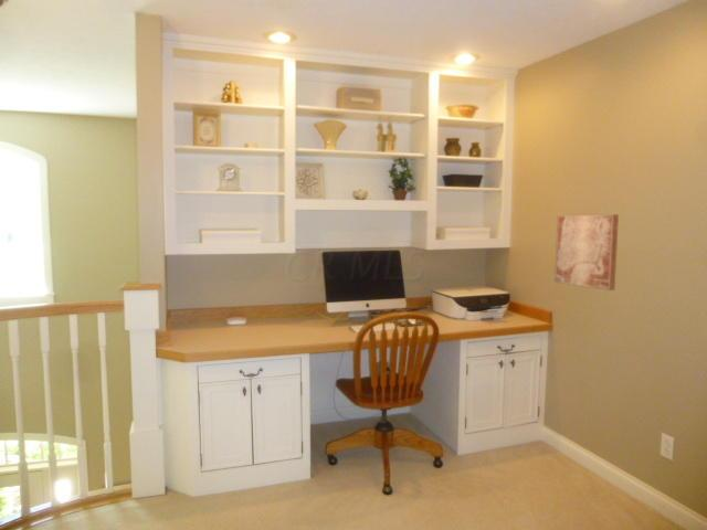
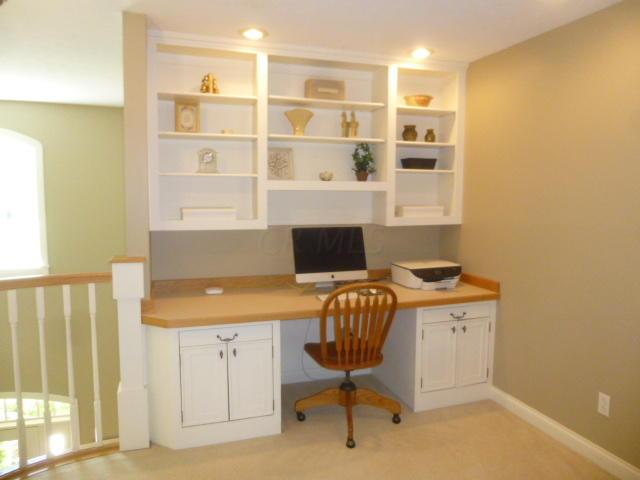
- wall art [553,213,620,292]
